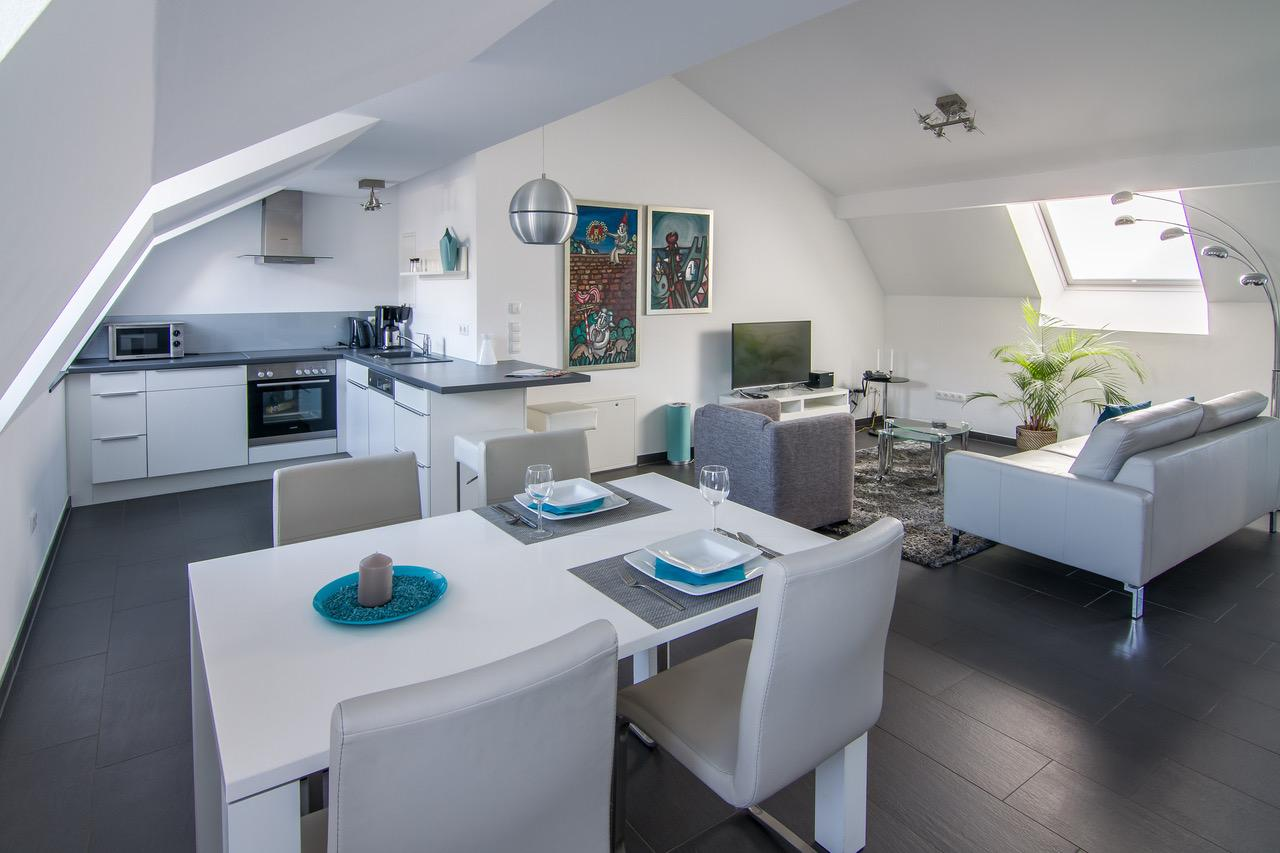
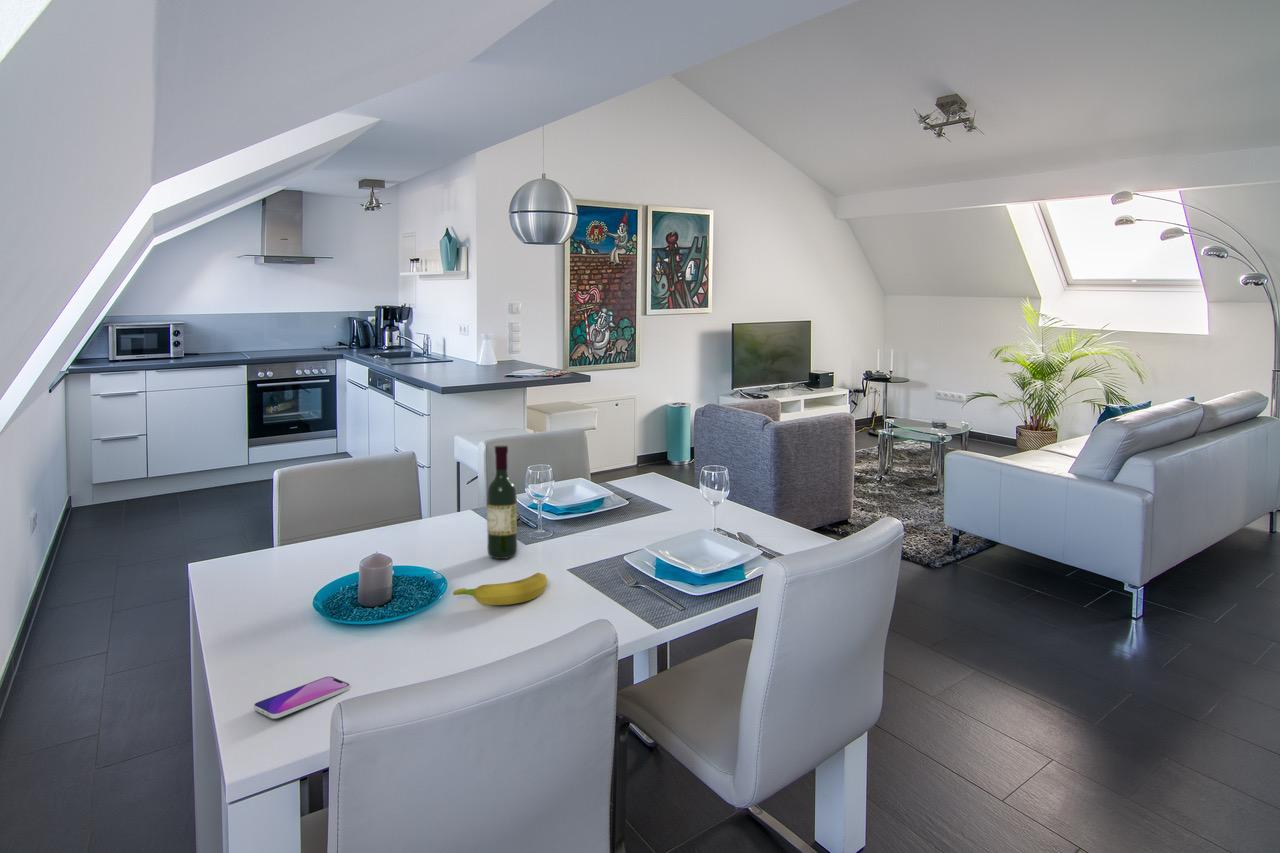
+ smartphone [253,675,351,719]
+ wine bottle [486,444,518,560]
+ banana [452,572,549,606]
